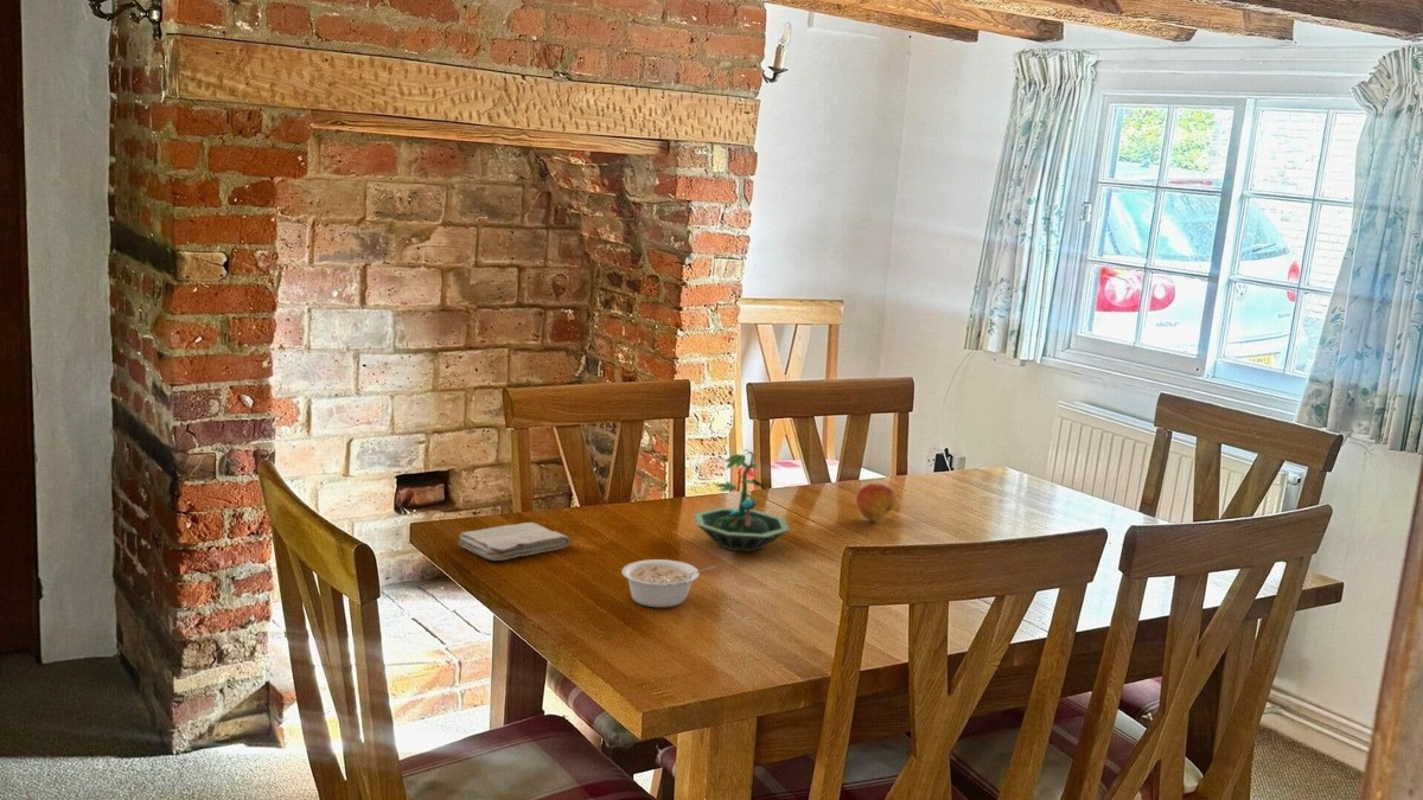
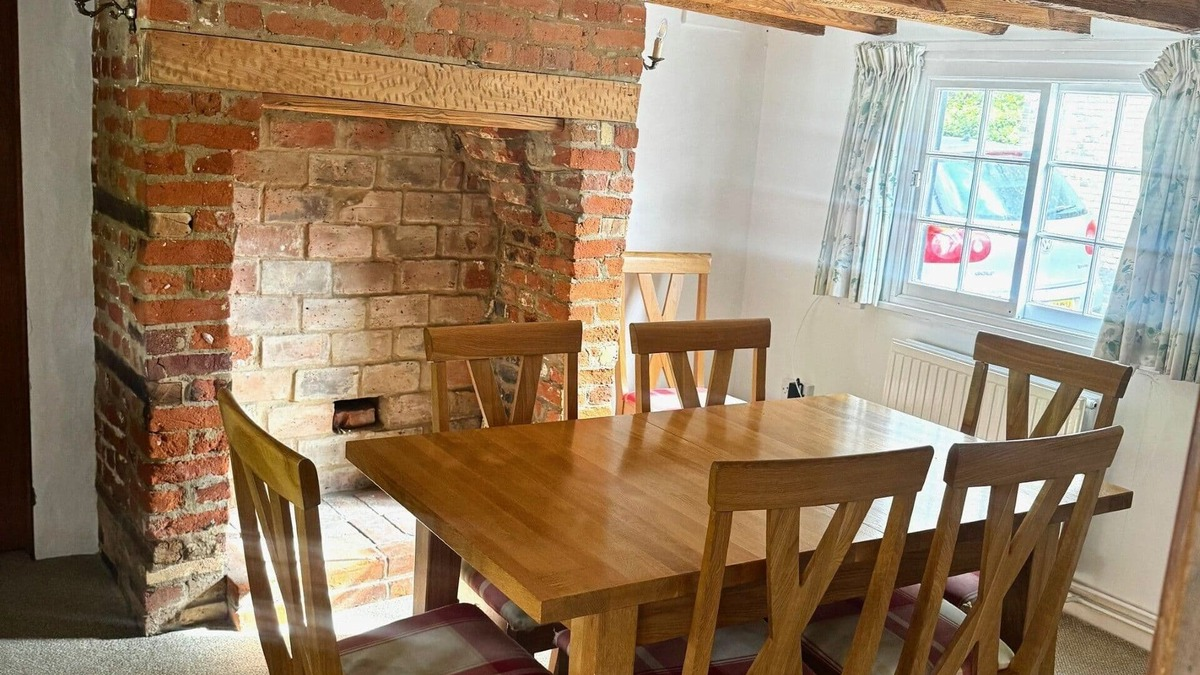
- terrarium [693,448,791,552]
- legume [621,558,716,608]
- fruit [855,482,898,523]
- washcloth [458,521,572,562]
